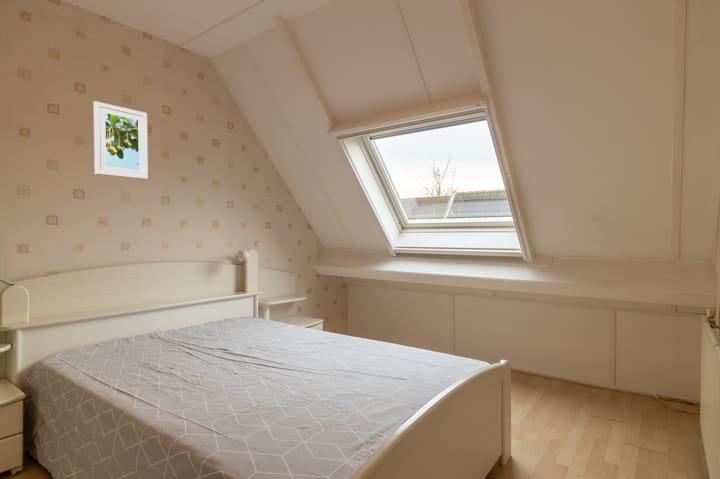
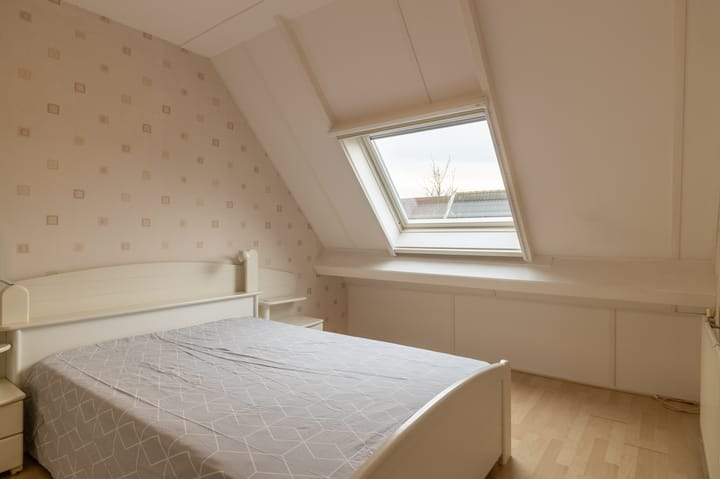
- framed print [93,100,149,180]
